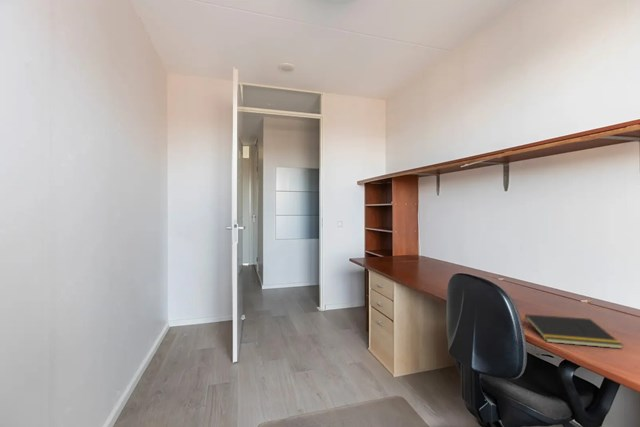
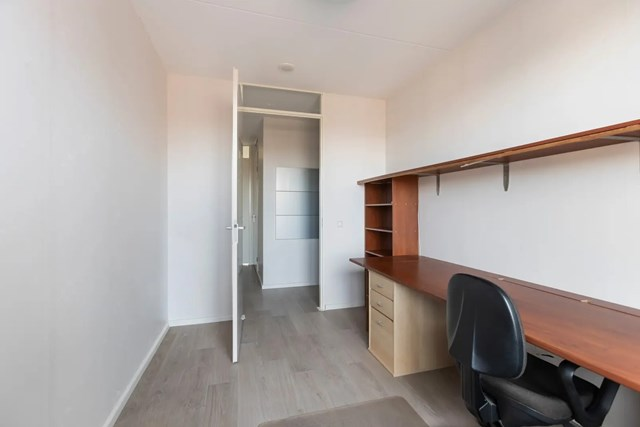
- notepad [523,313,624,350]
